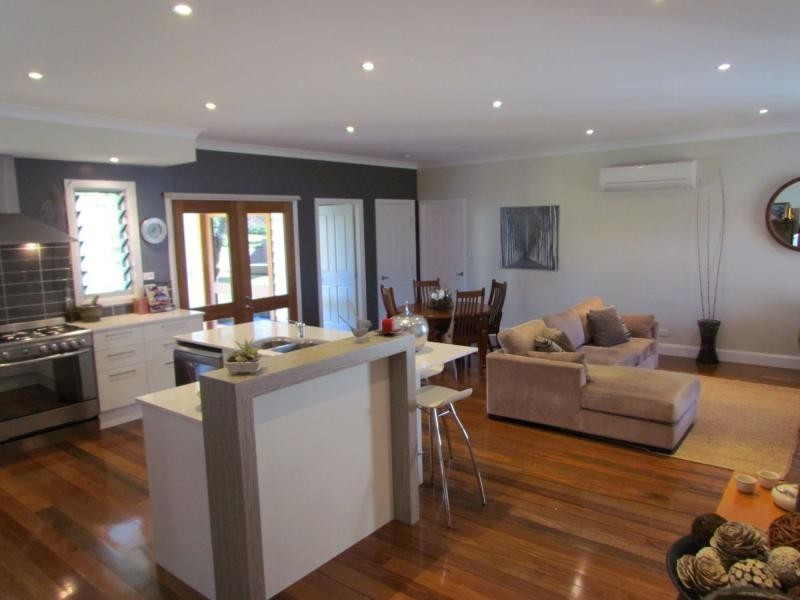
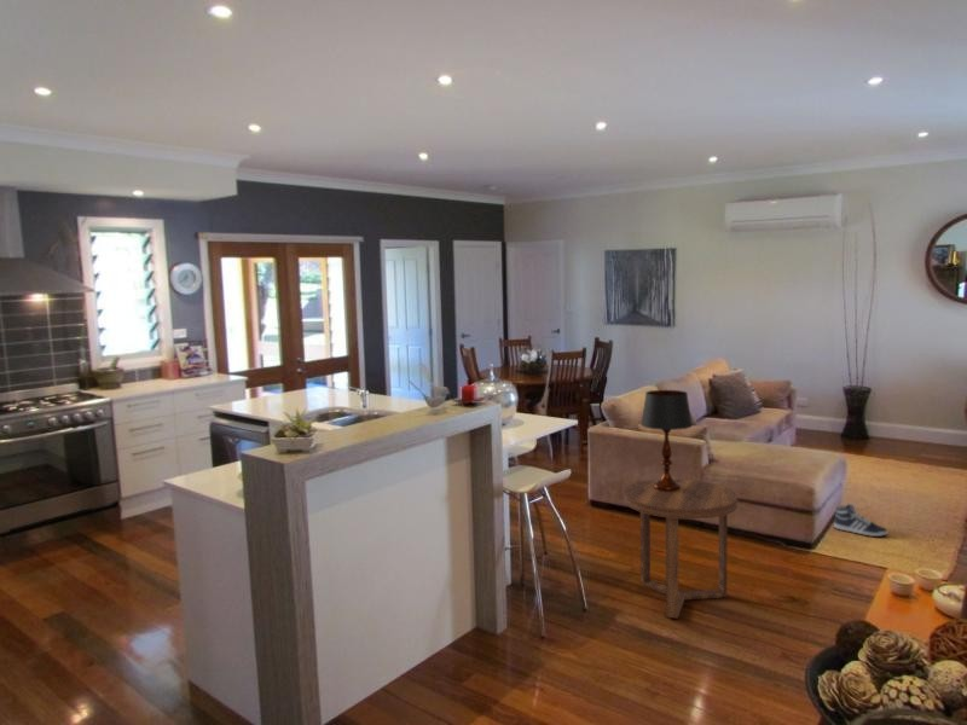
+ sneaker [833,503,888,538]
+ table lamp [639,389,694,492]
+ side table [624,478,739,620]
